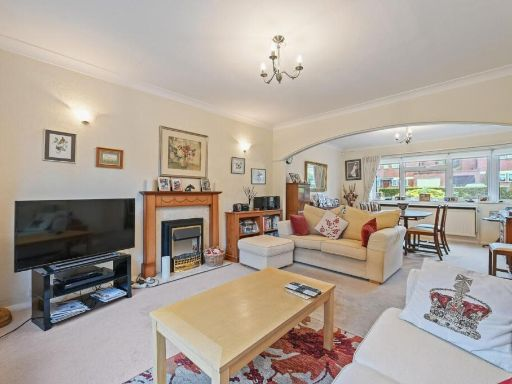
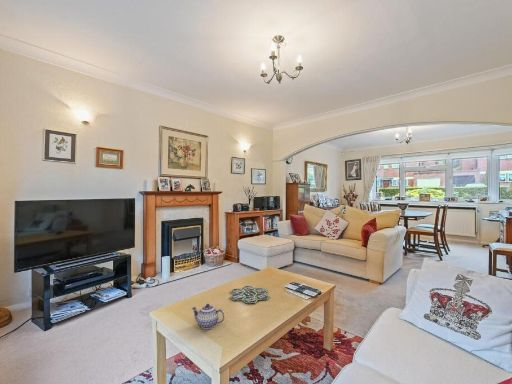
+ teapot [191,303,225,330]
+ board game [229,285,271,305]
